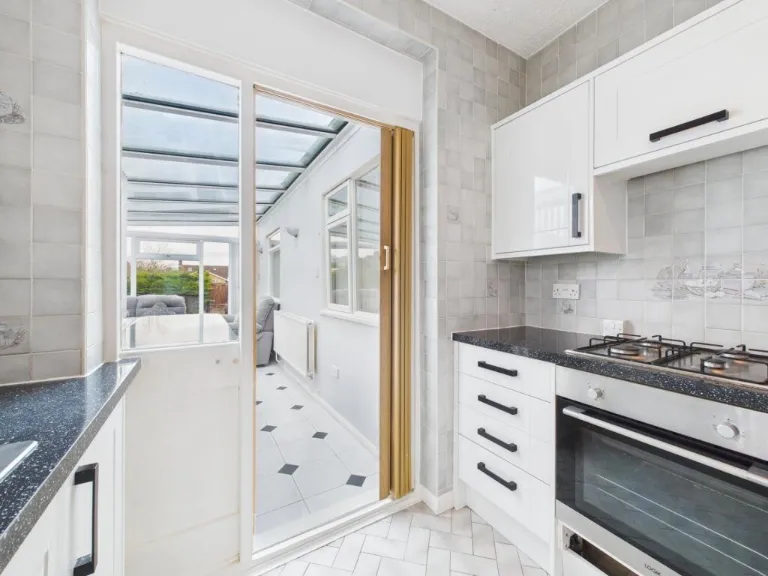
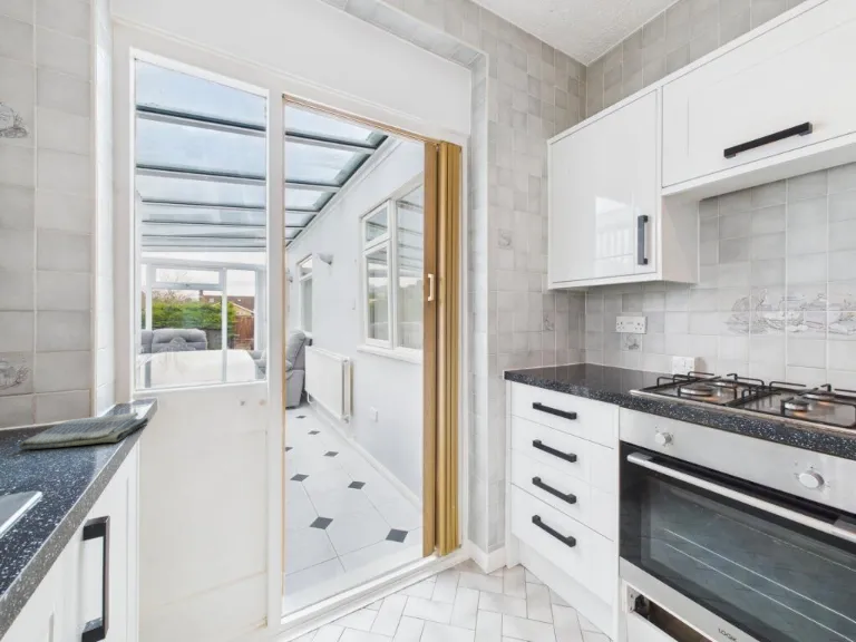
+ dish towel [18,411,149,450]
